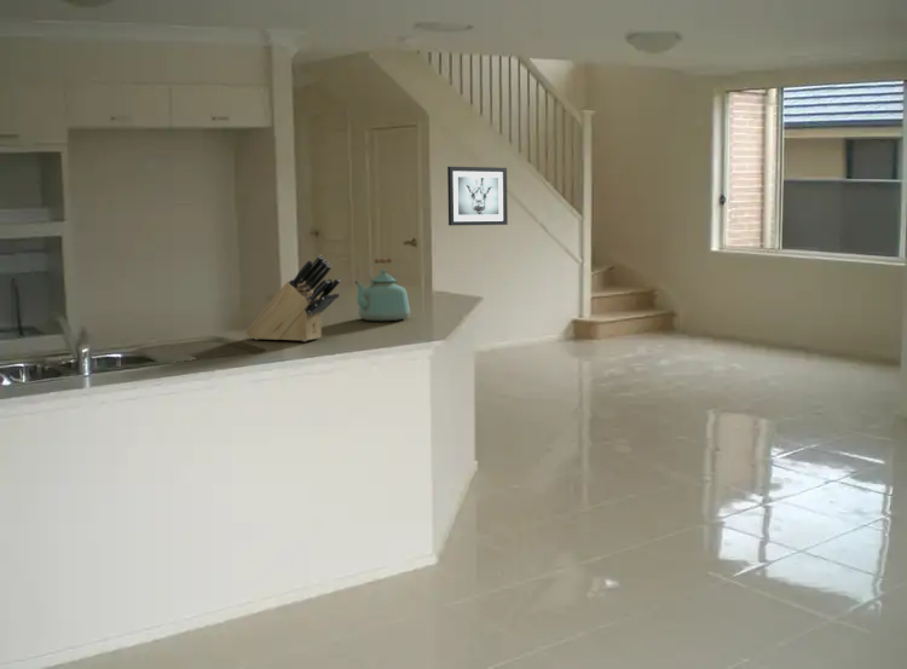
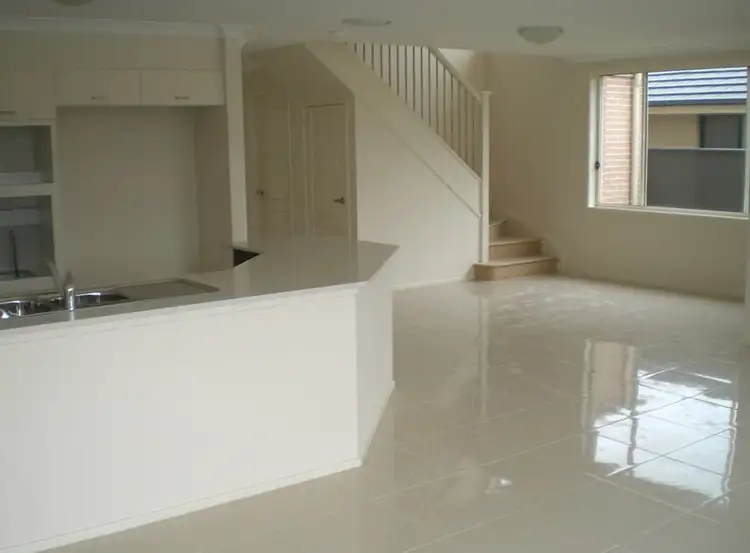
- kettle [354,256,411,322]
- knife block [244,254,341,342]
- wall art [446,166,509,226]
